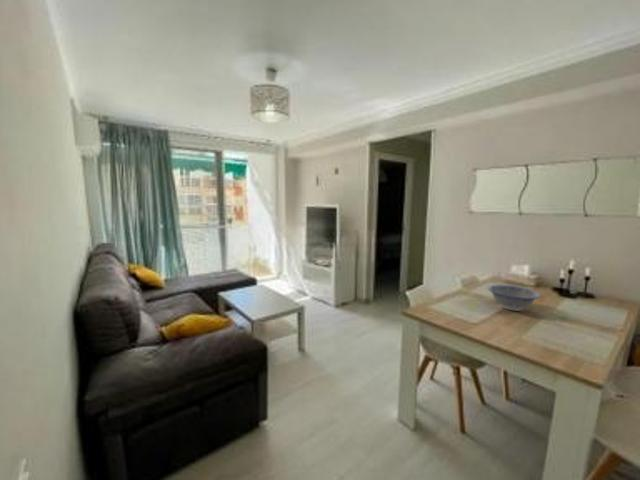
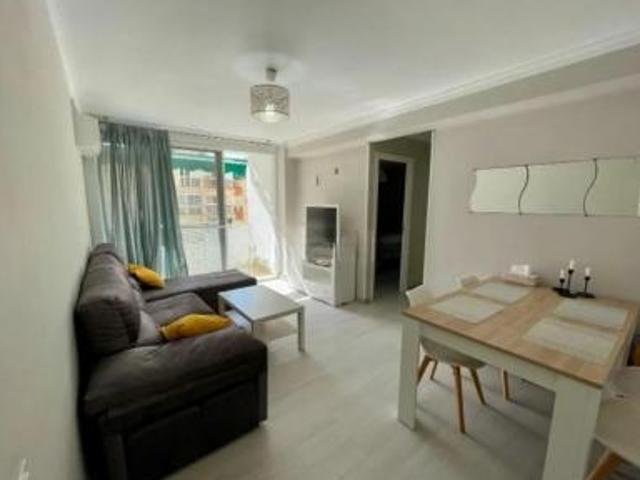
- decorative bowl [486,283,542,312]
